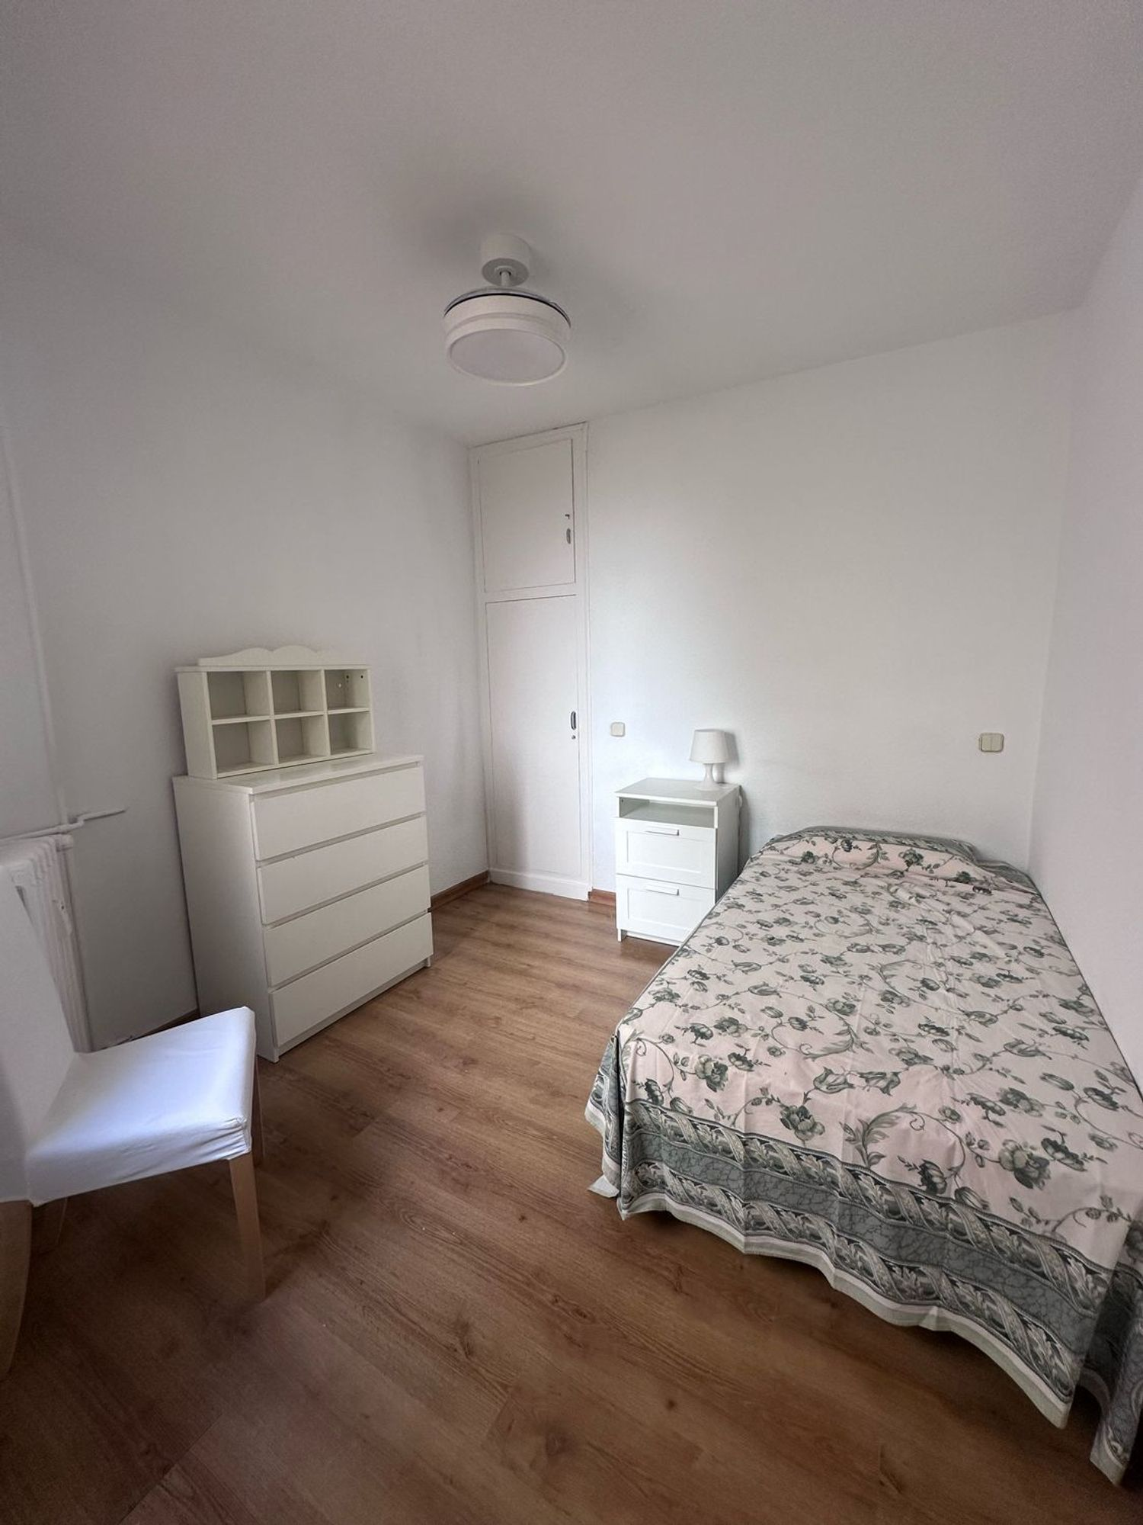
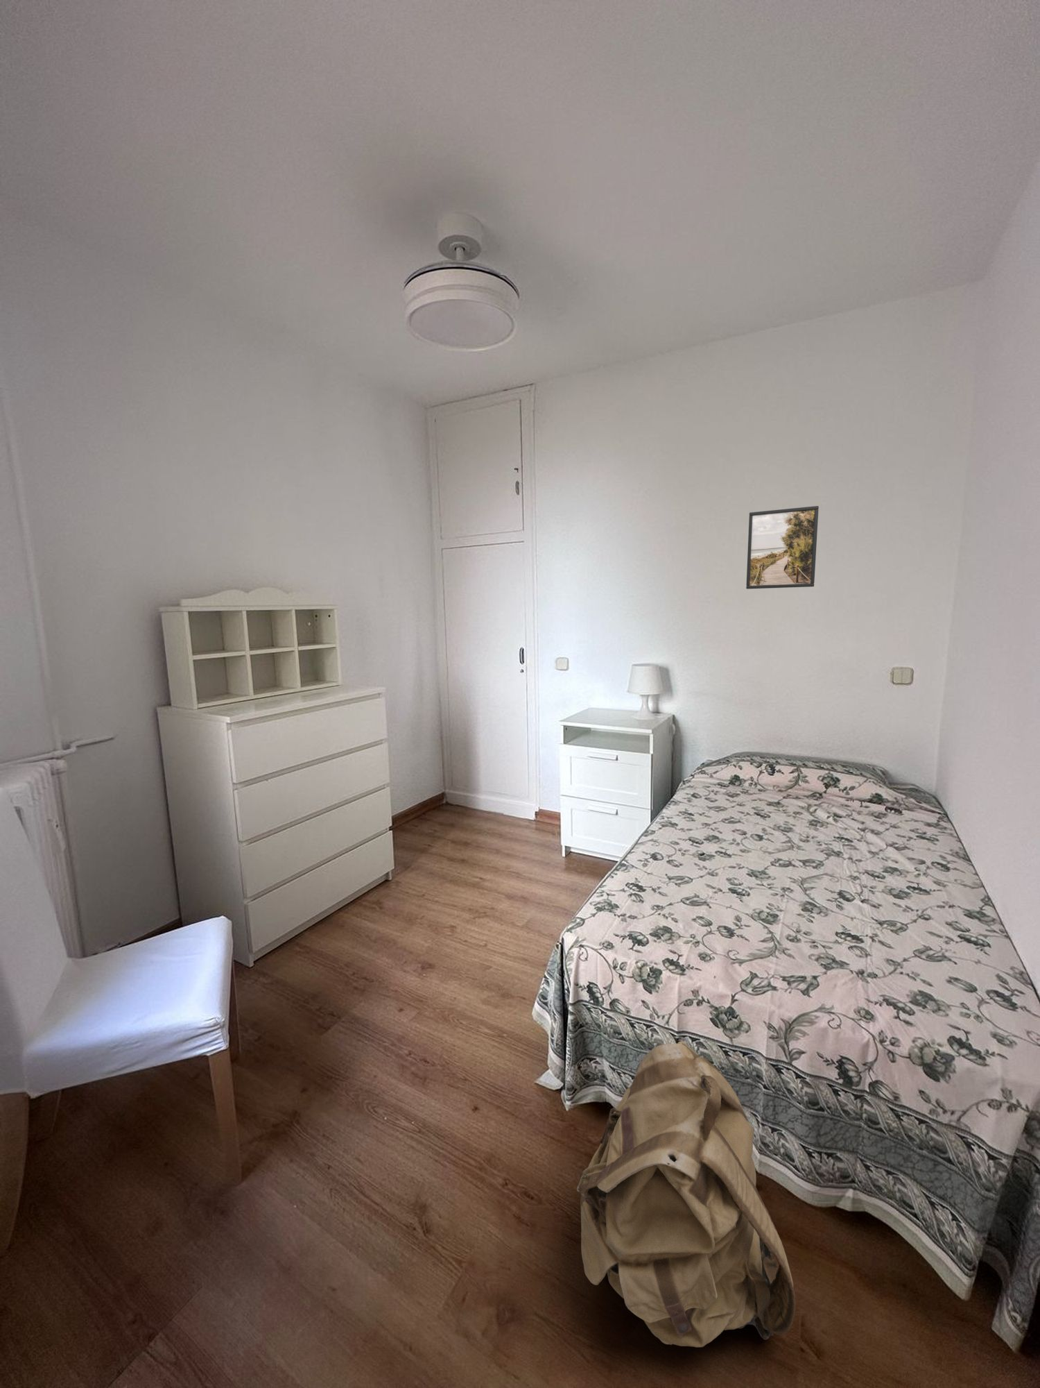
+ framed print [745,505,819,590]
+ backpack [576,1040,796,1348]
